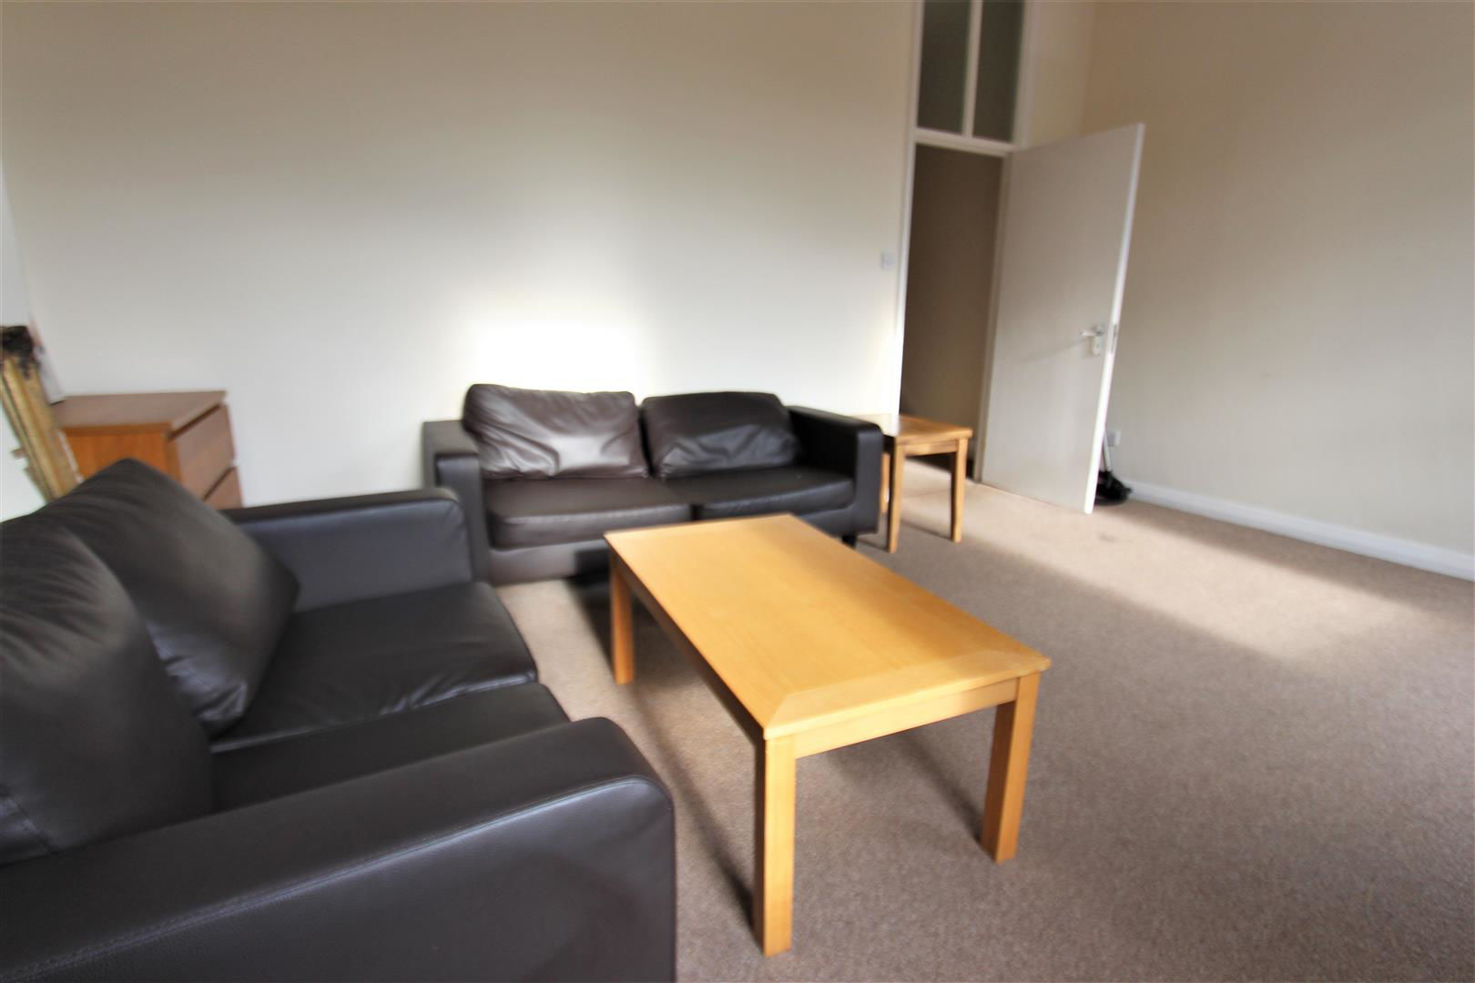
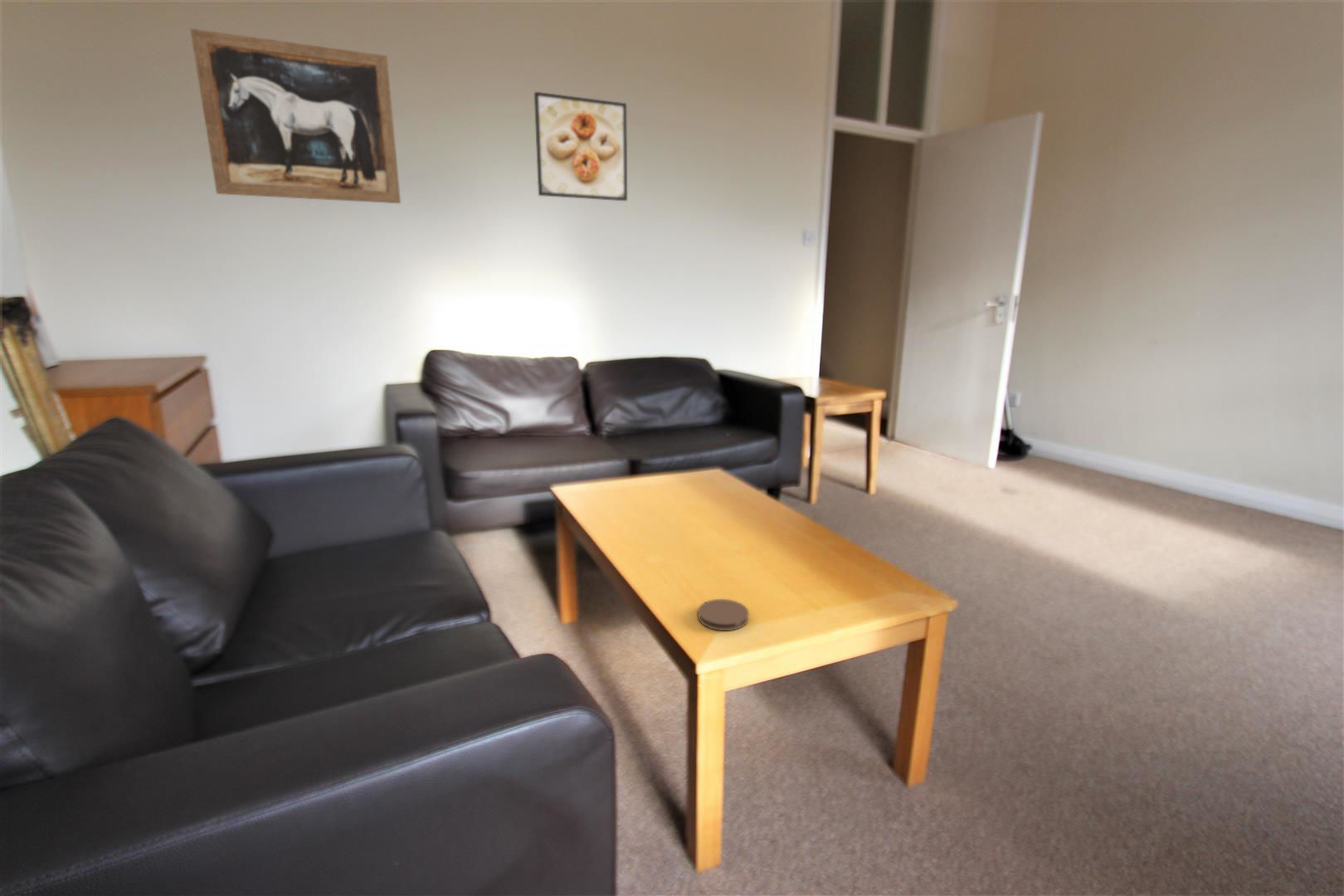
+ coaster [697,598,750,631]
+ wall art [189,28,402,204]
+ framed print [533,91,628,202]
